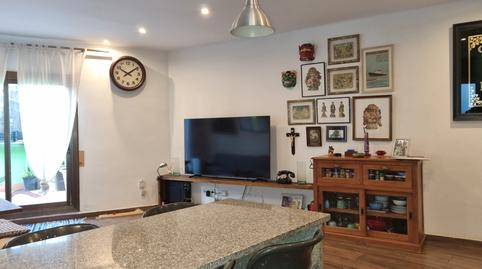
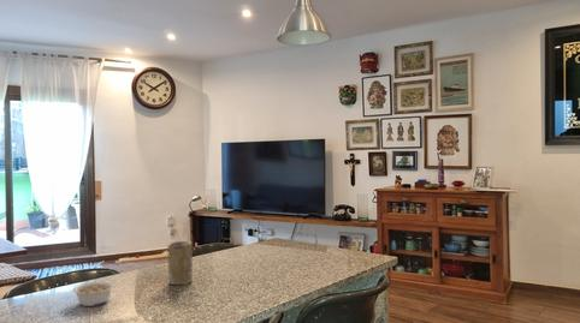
+ legume [72,281,116,307]
+ mug [166,240,194,286]
